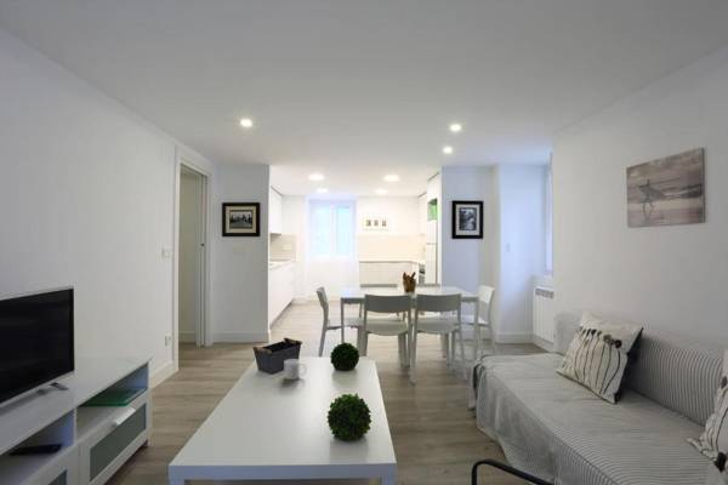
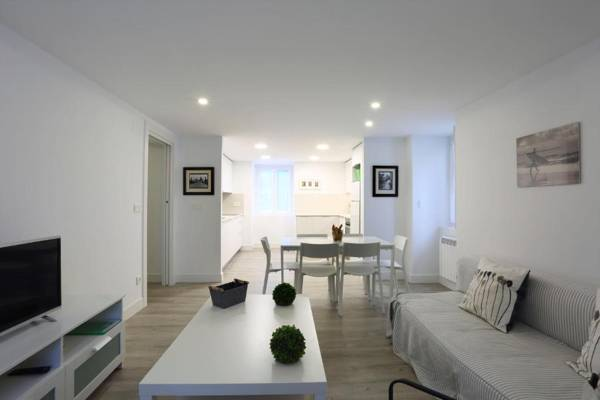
- mug [283,358,307,381]
